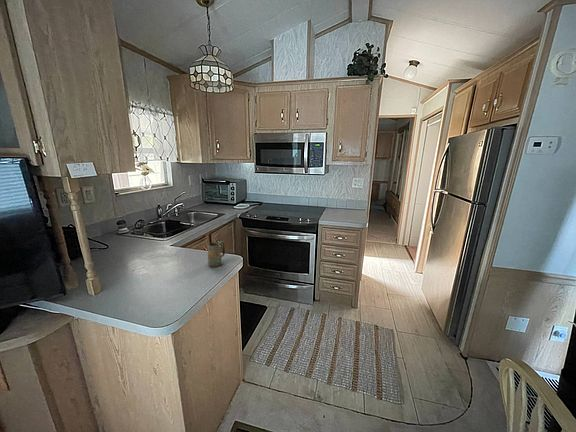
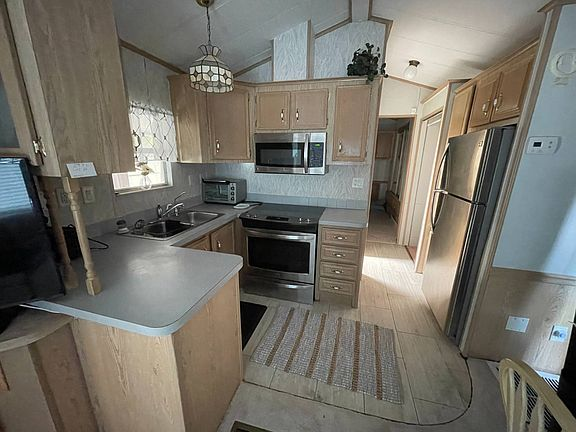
- mug [207,240,226,268]
